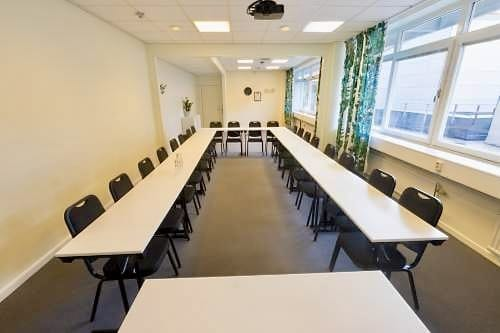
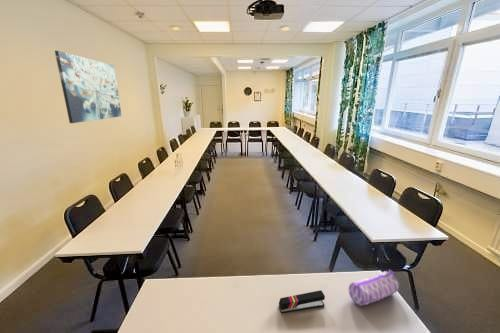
+ pencil case [348,269,400,307]
+ stapler [278,289,326,314]
+ wall art [54,50,123,124]
